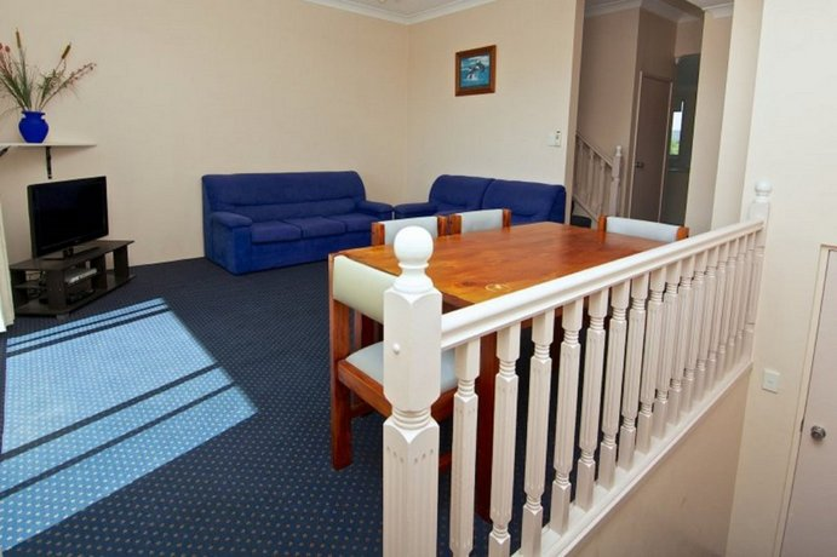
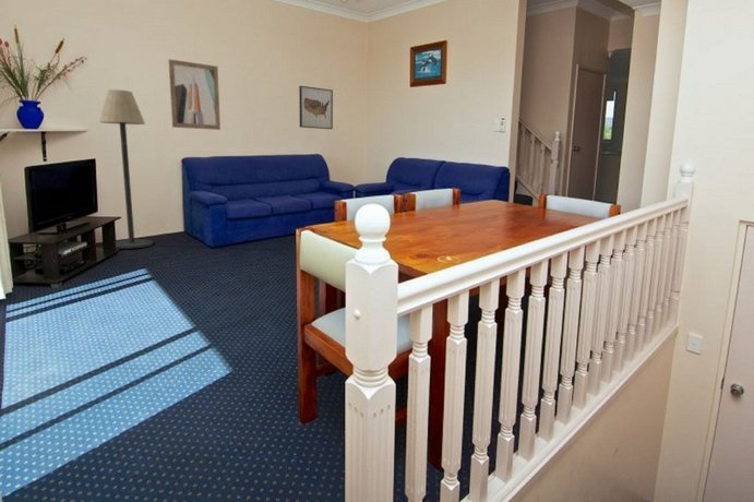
+ wall art [298,85,334,130]
+ floor lamp [98,88,154,250]
+ wall art [167,58,222,131]
